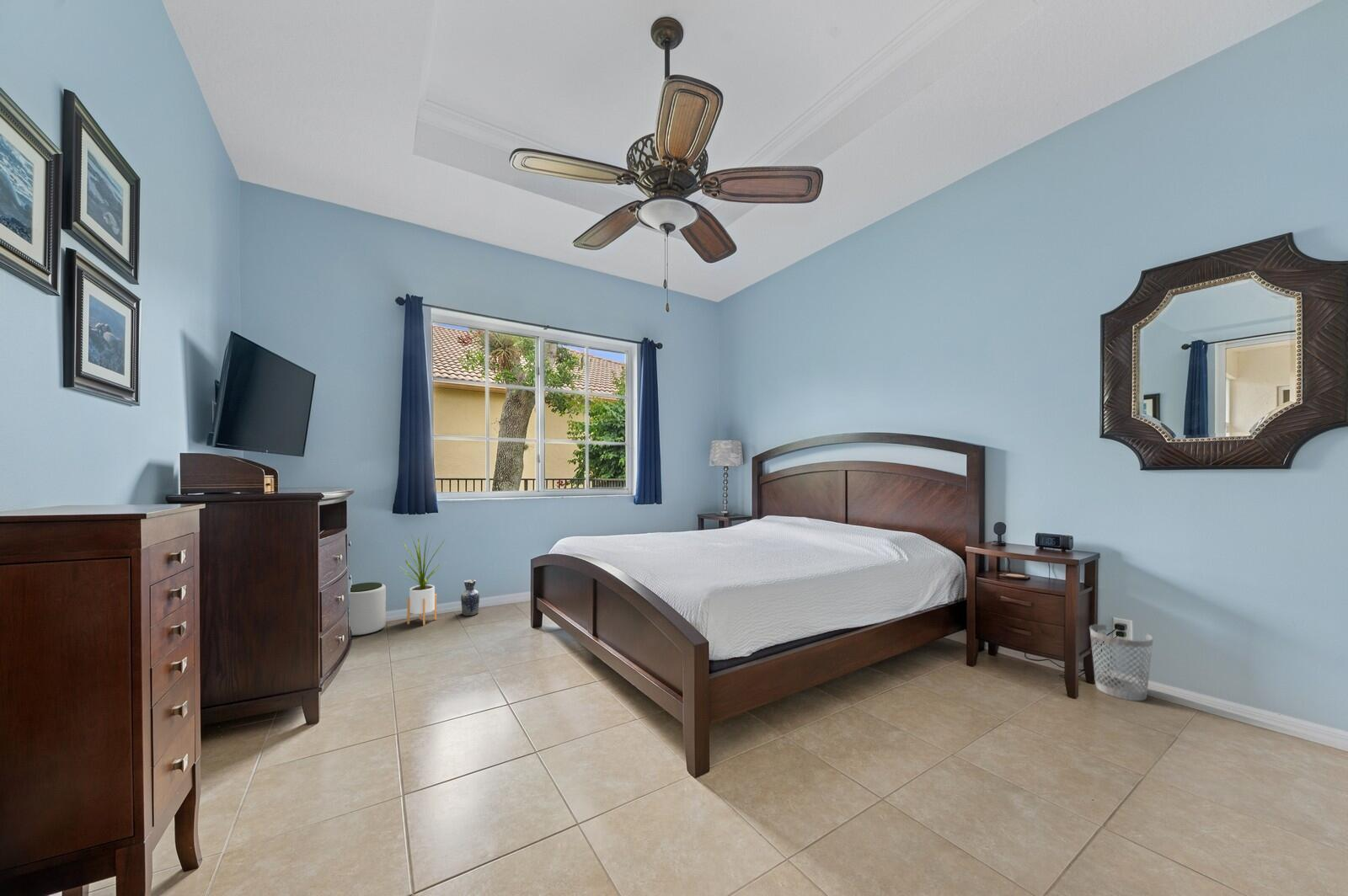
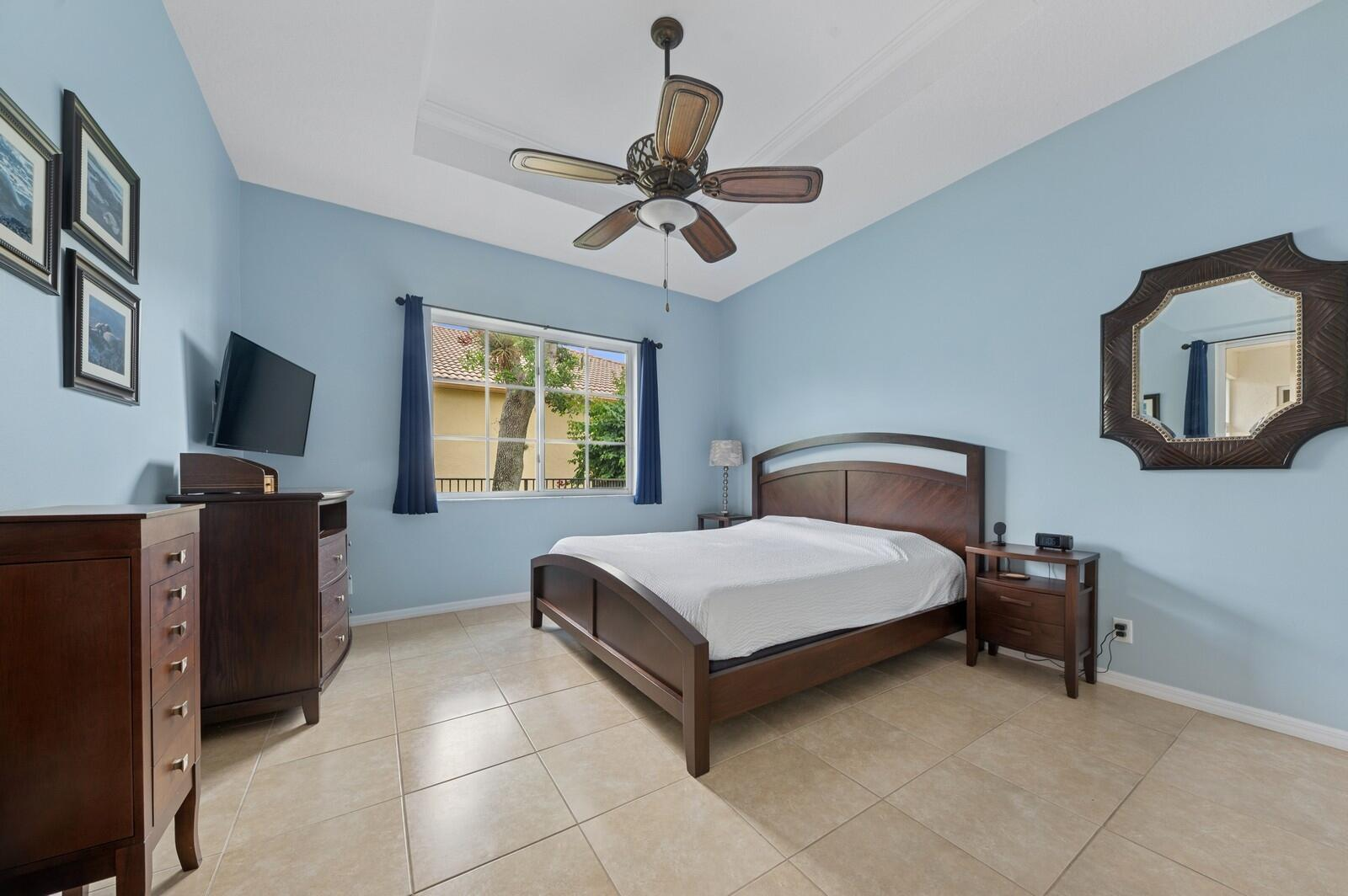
- house plant [396,532,449,627]
- ceramic jug [460,579,480,616]
- wastebasket [1089,623,1154,701]
- plant pot [349,582,387,637]
